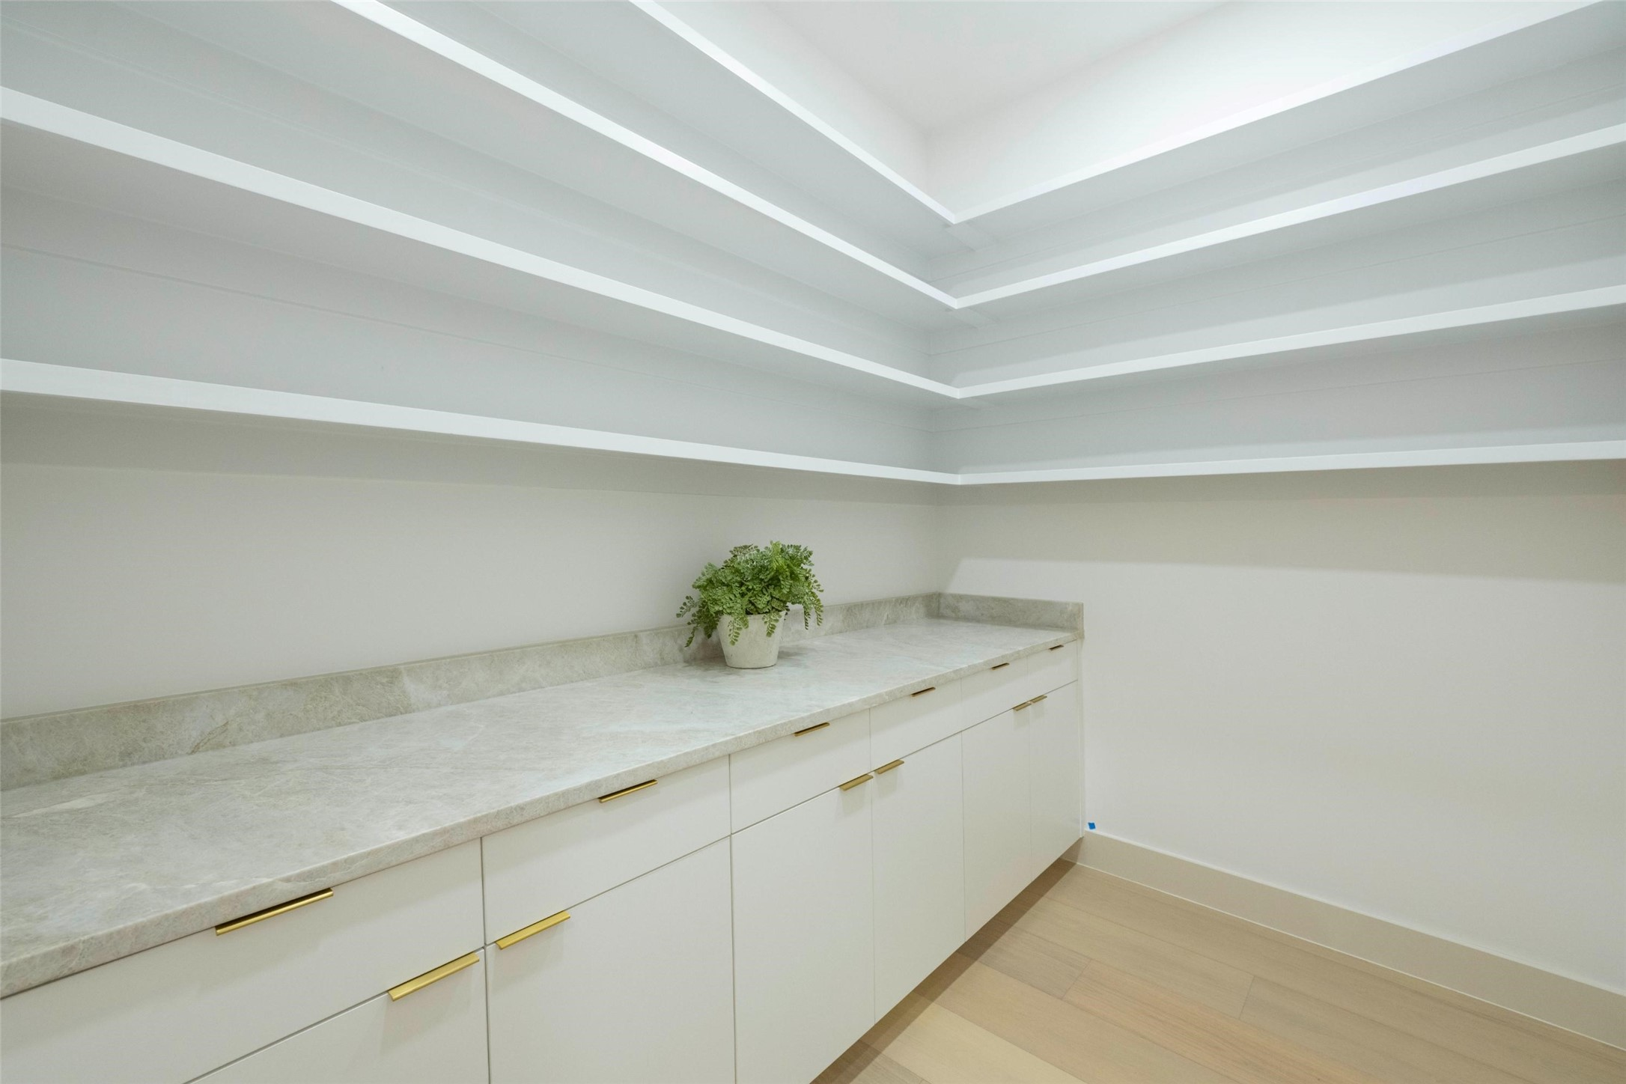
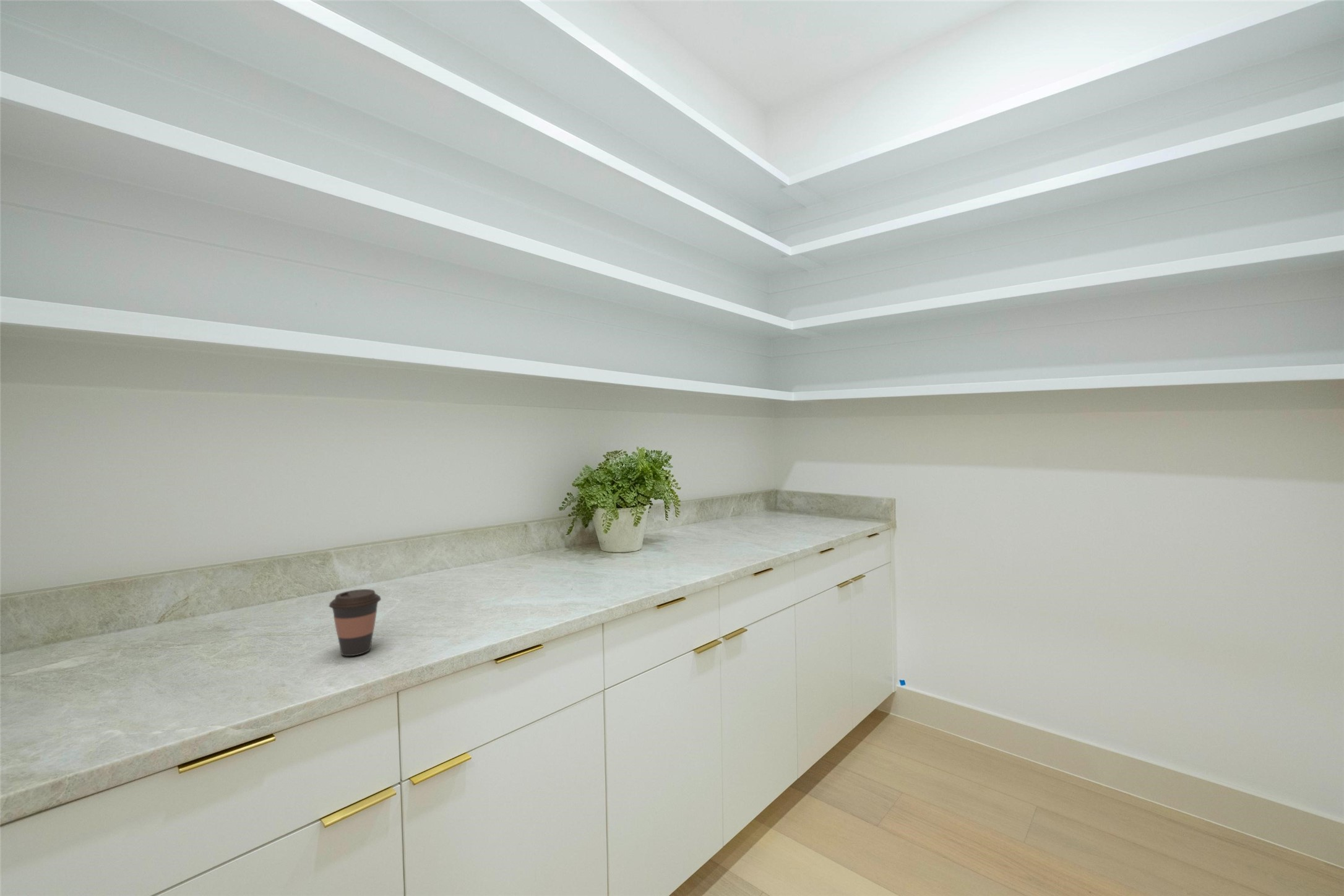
+ coffee cup [329,588,382,657]
